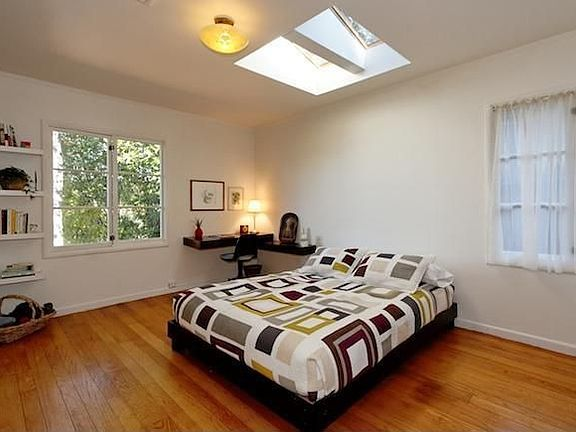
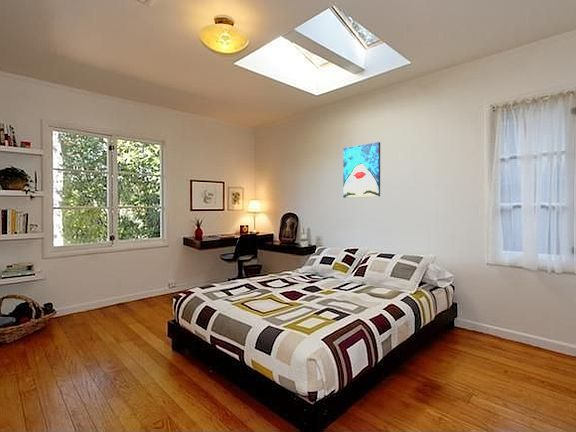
+ wall art [342,141,381,199]
